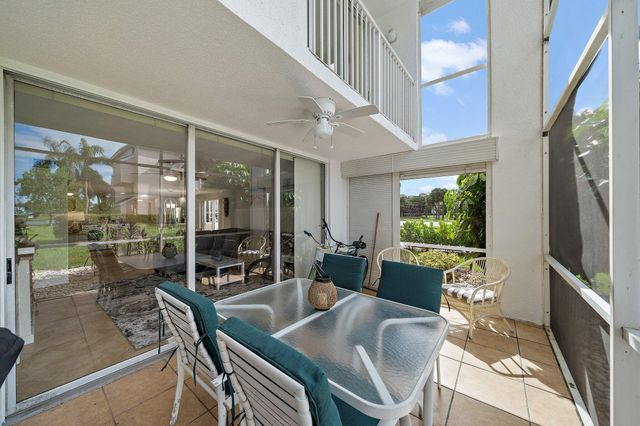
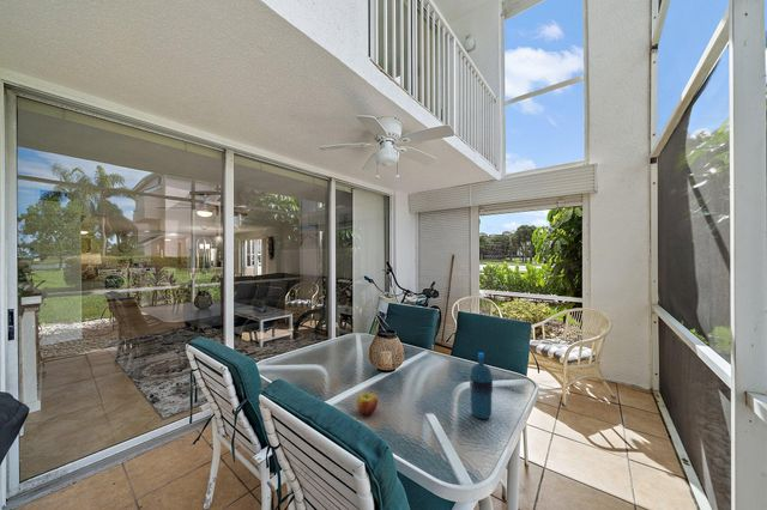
+ apple [356,391,379,415]
+ water bottle [469,352,494,420]
